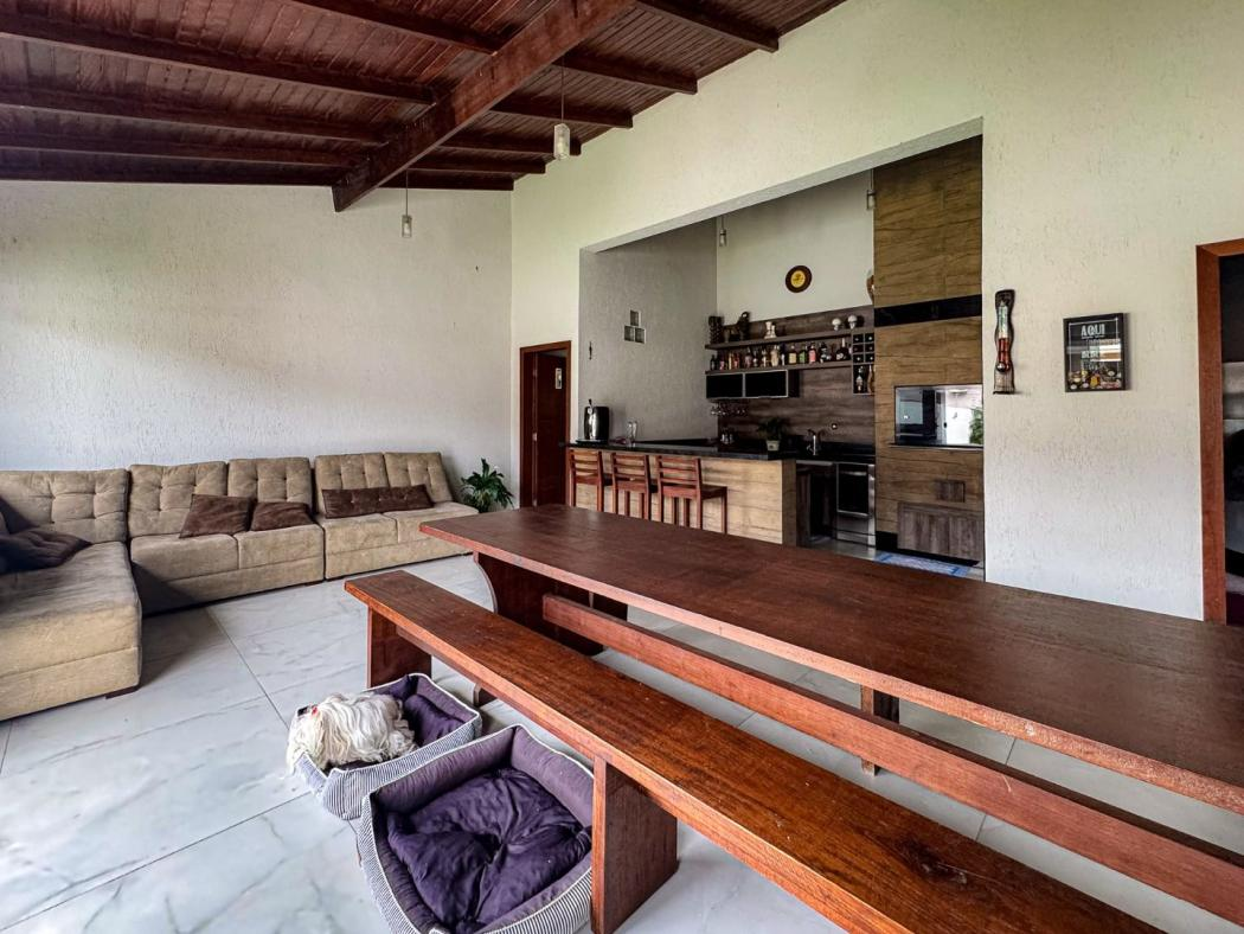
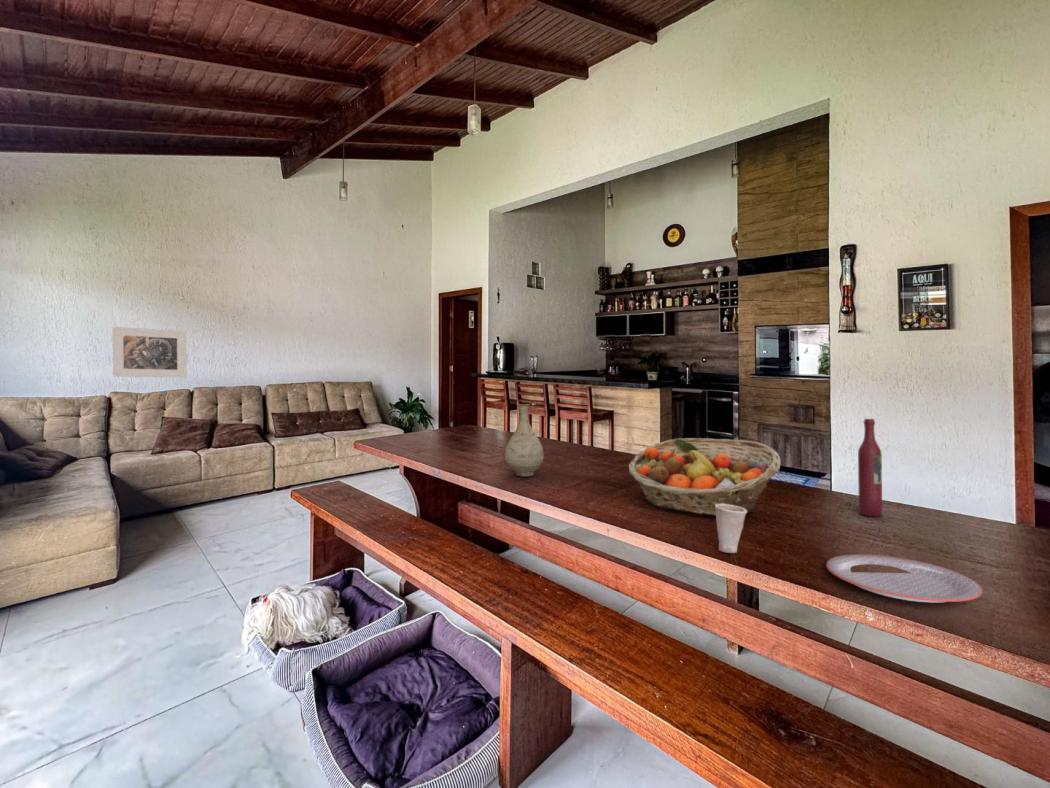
+ cup [715,504,747,554]
+ wine bottle [857,418,883,517]
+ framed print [112,326,188,378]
+ fruit basket [628,437,782,516]
+ plate [825,553,983,603]
+ vase [504,403,544,477]
